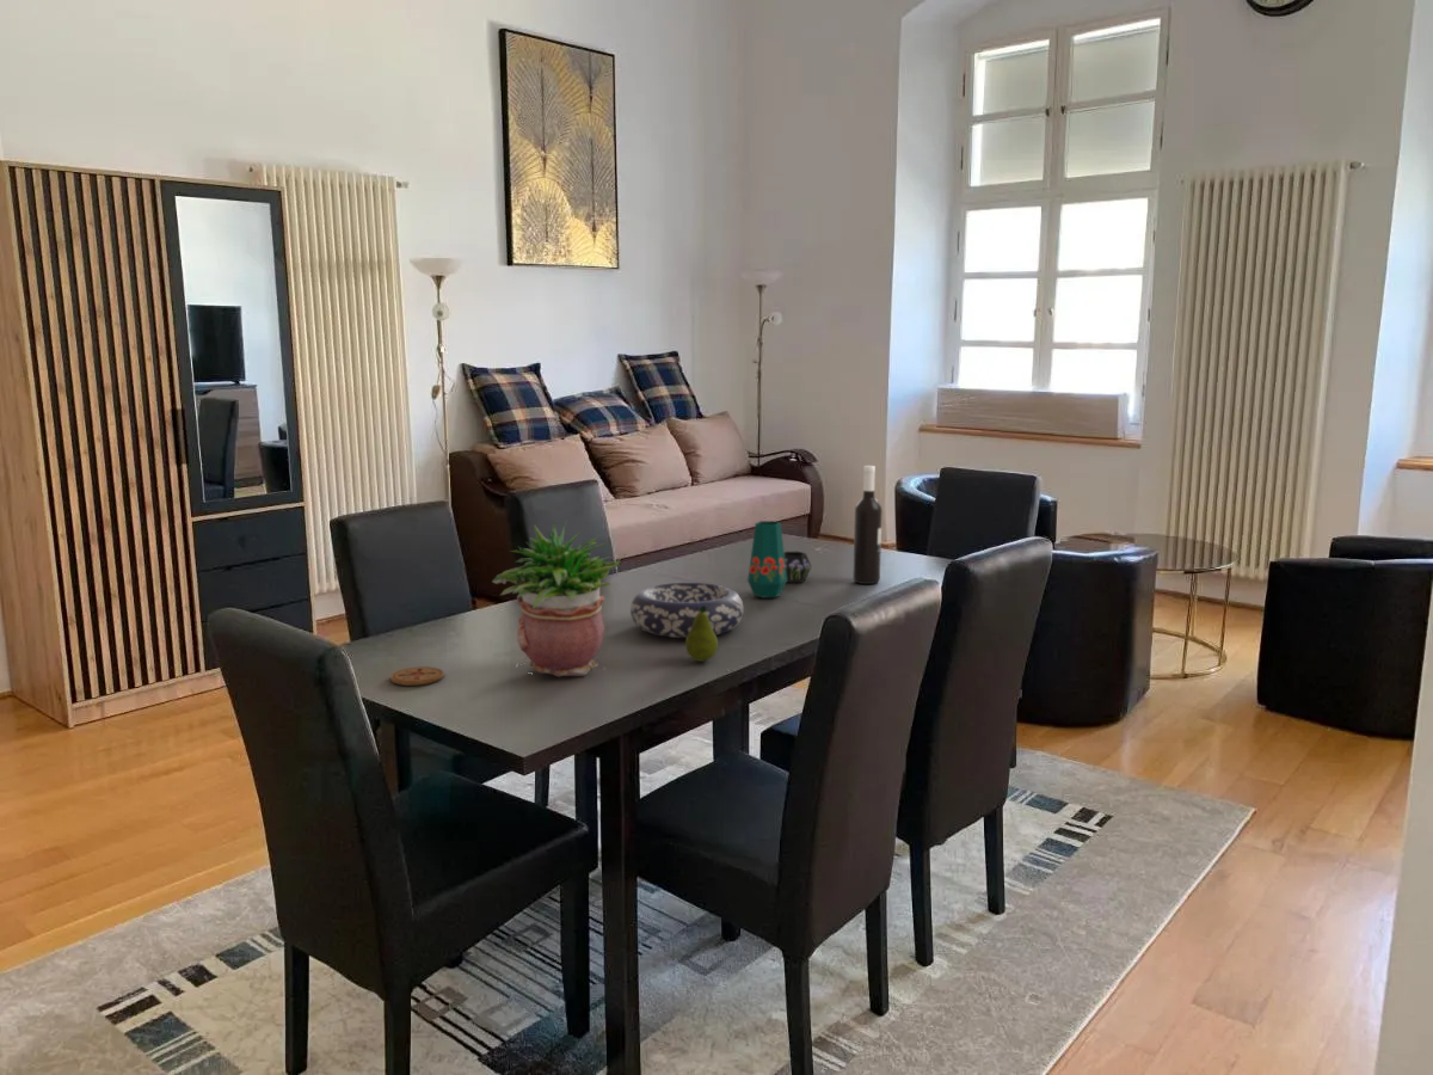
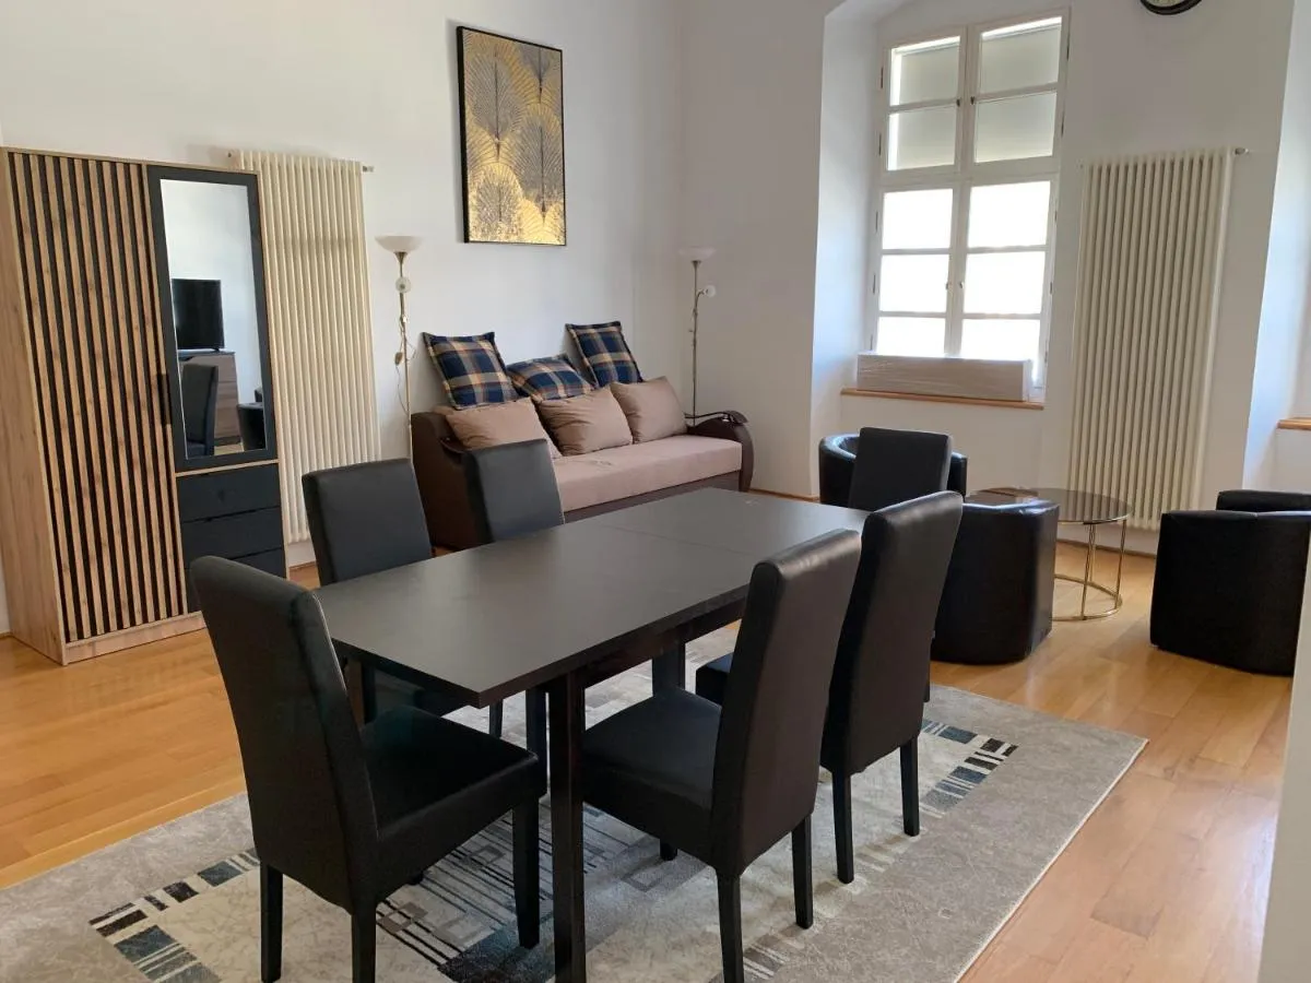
- coaster [389,665,445,687]
- fruit [684,606,719,663]
- decorative bowl [629,582,745,639]
- wine bottle [851,465,884,585]
- potted plant [491,520,621,678]
- vase [746,520,812,598]
